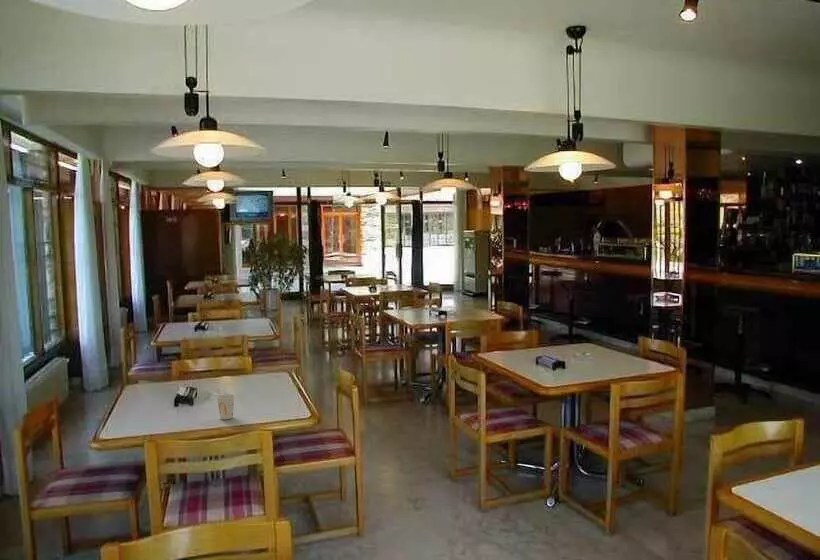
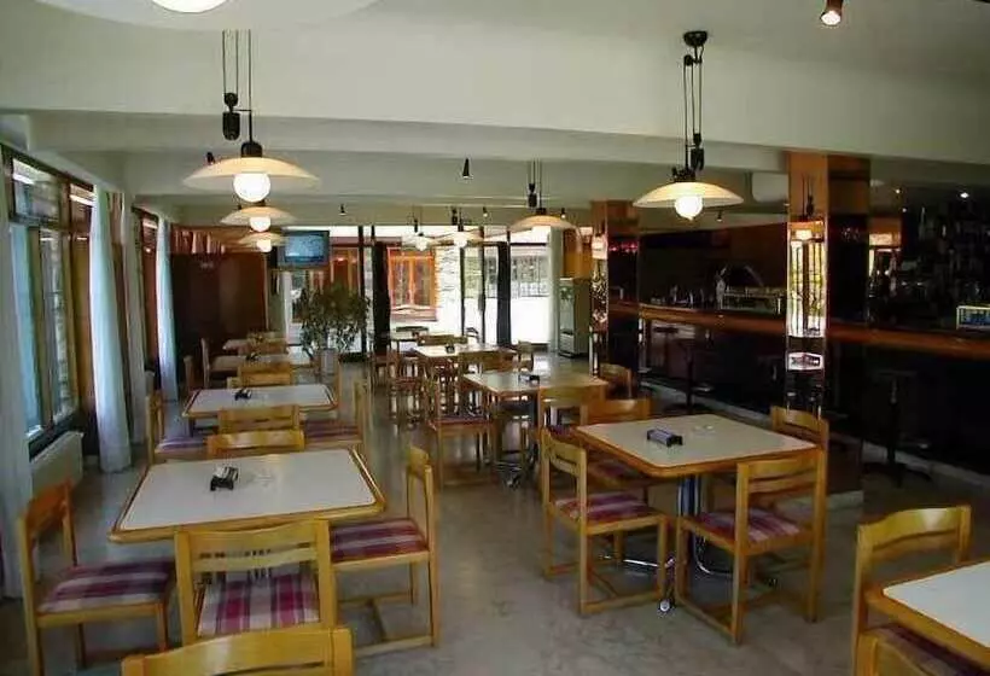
- cup [216,393,236,420]
